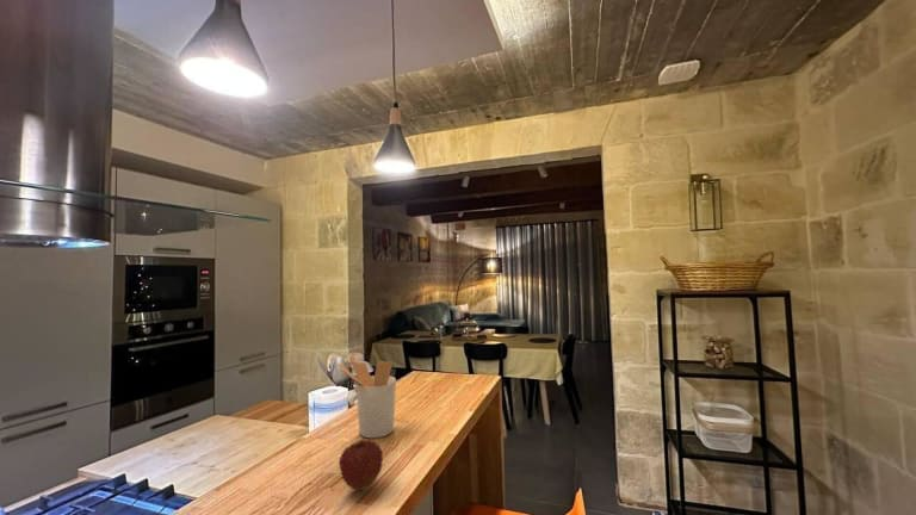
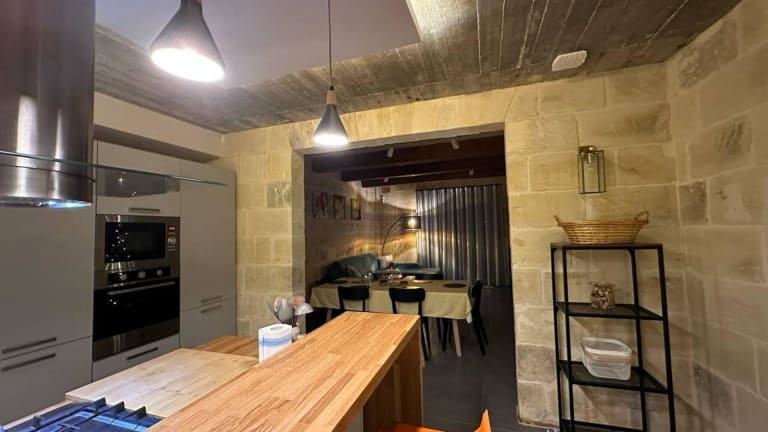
- utensil holder [336,360,397,439]
- fruit [338,439,384,491]
